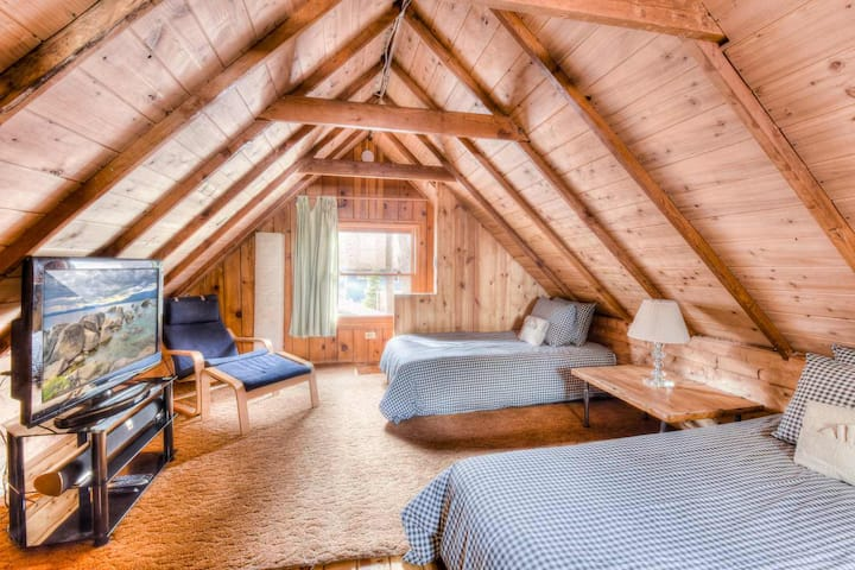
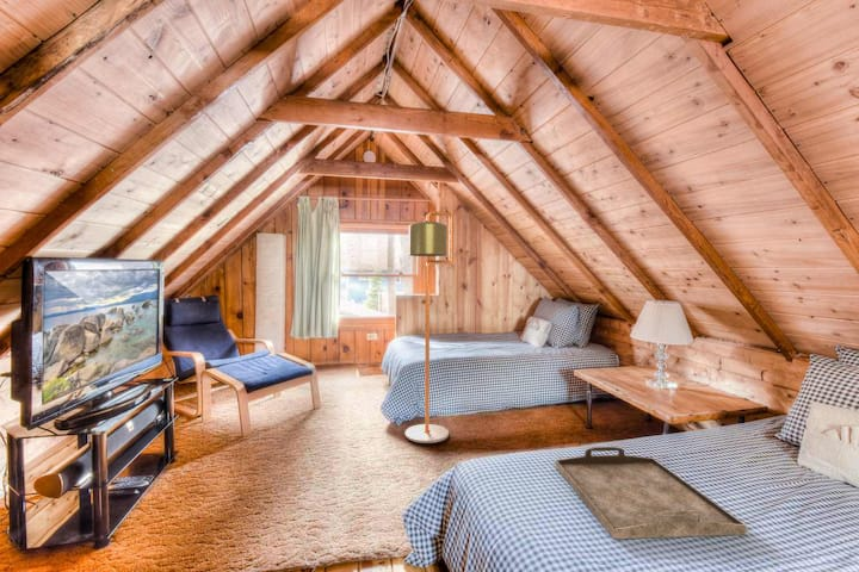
+ floor lamp [404,210,455,444]
+ serving tray [555,446,748,540]
